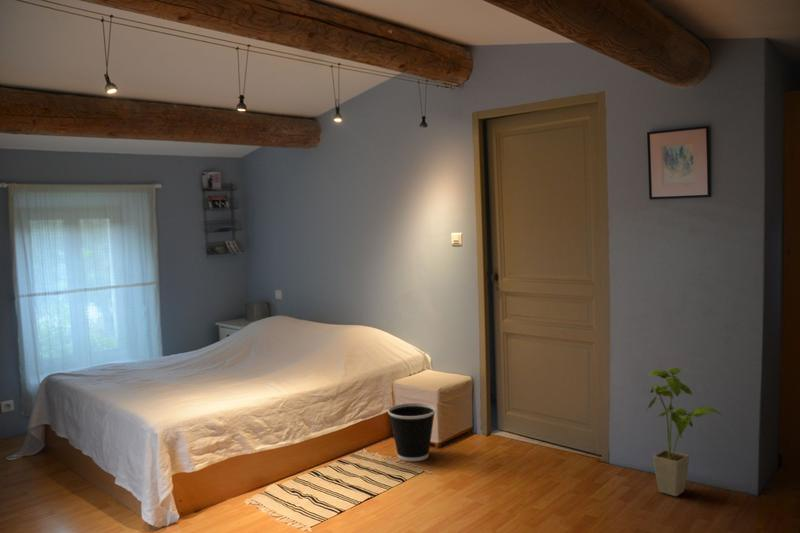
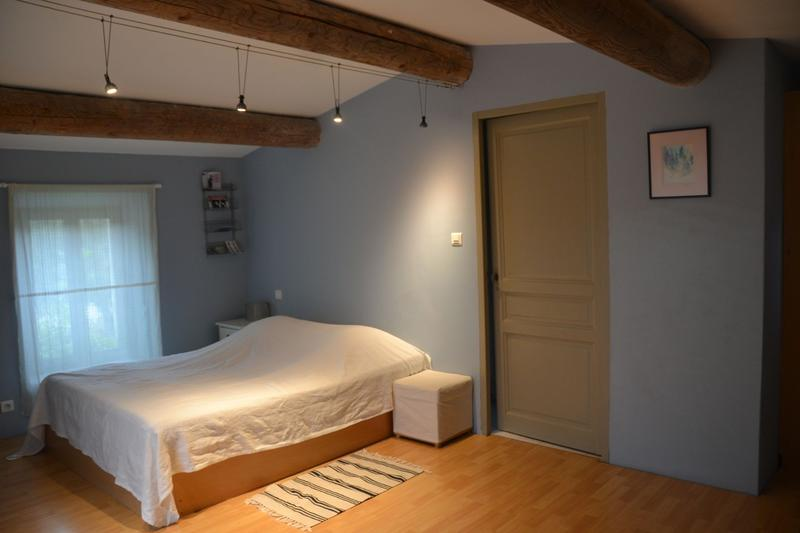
- house plant [645,367,723,497]
- wastebasket [387,402,437,462]
